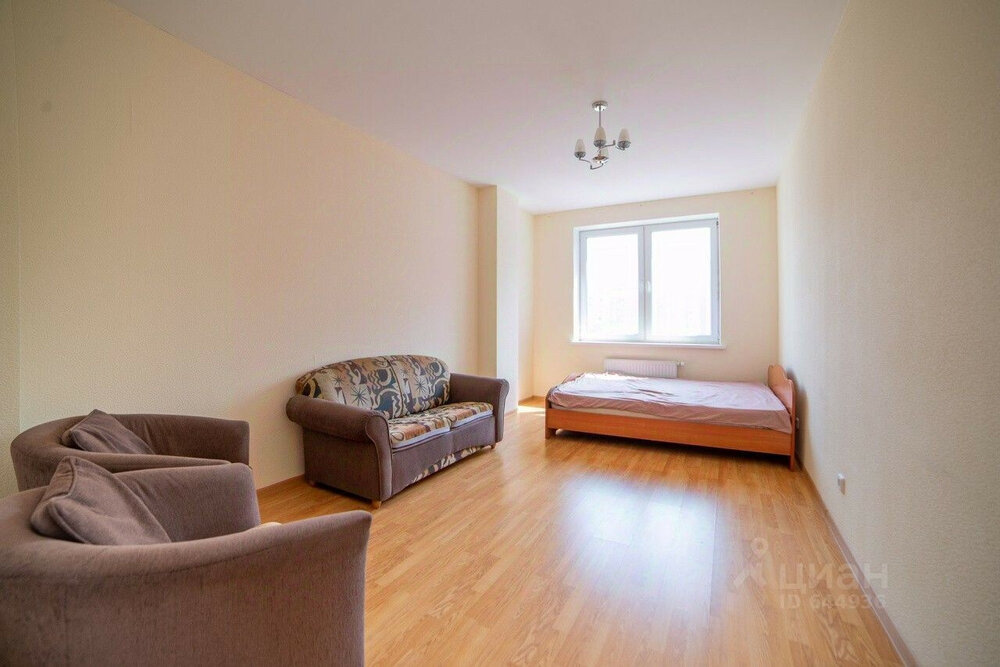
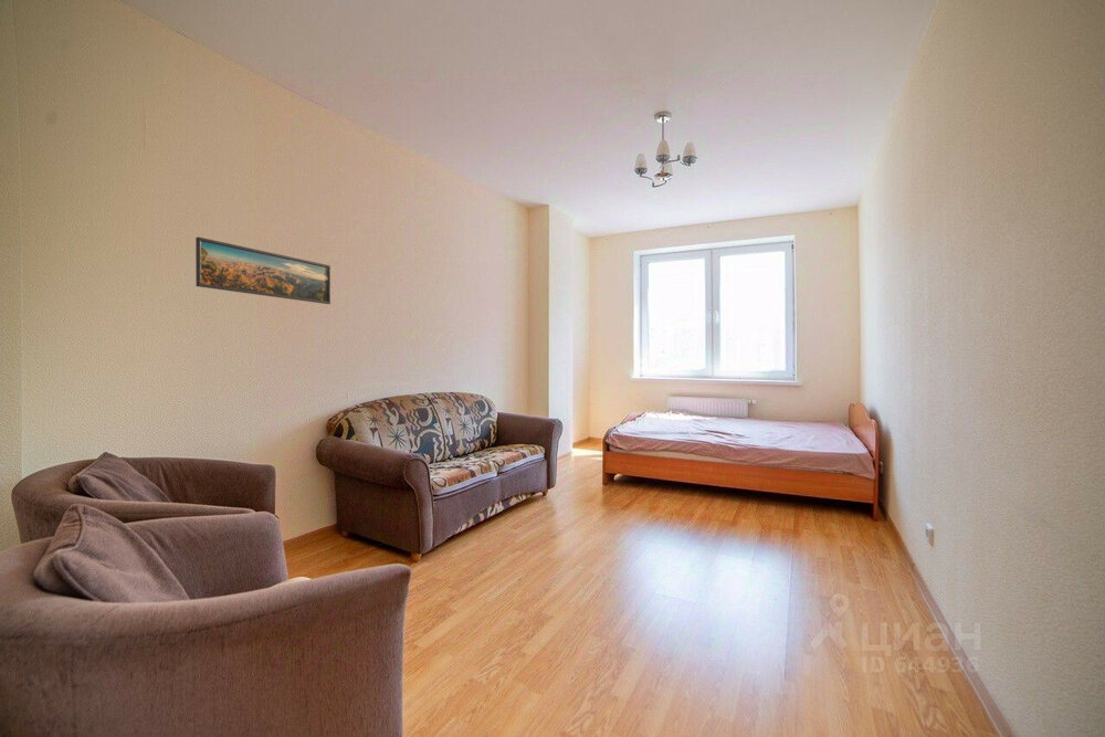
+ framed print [194,235,332,305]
